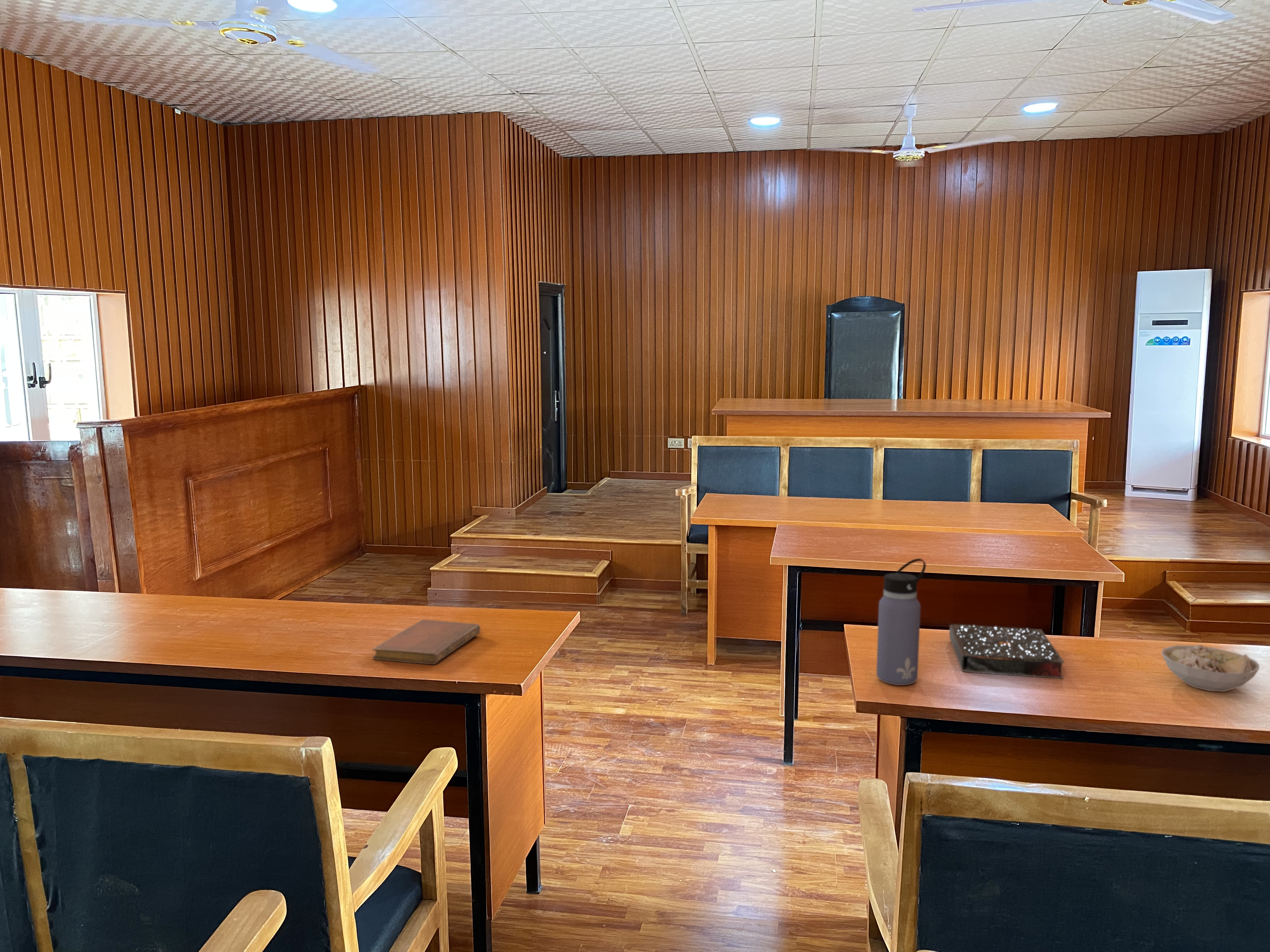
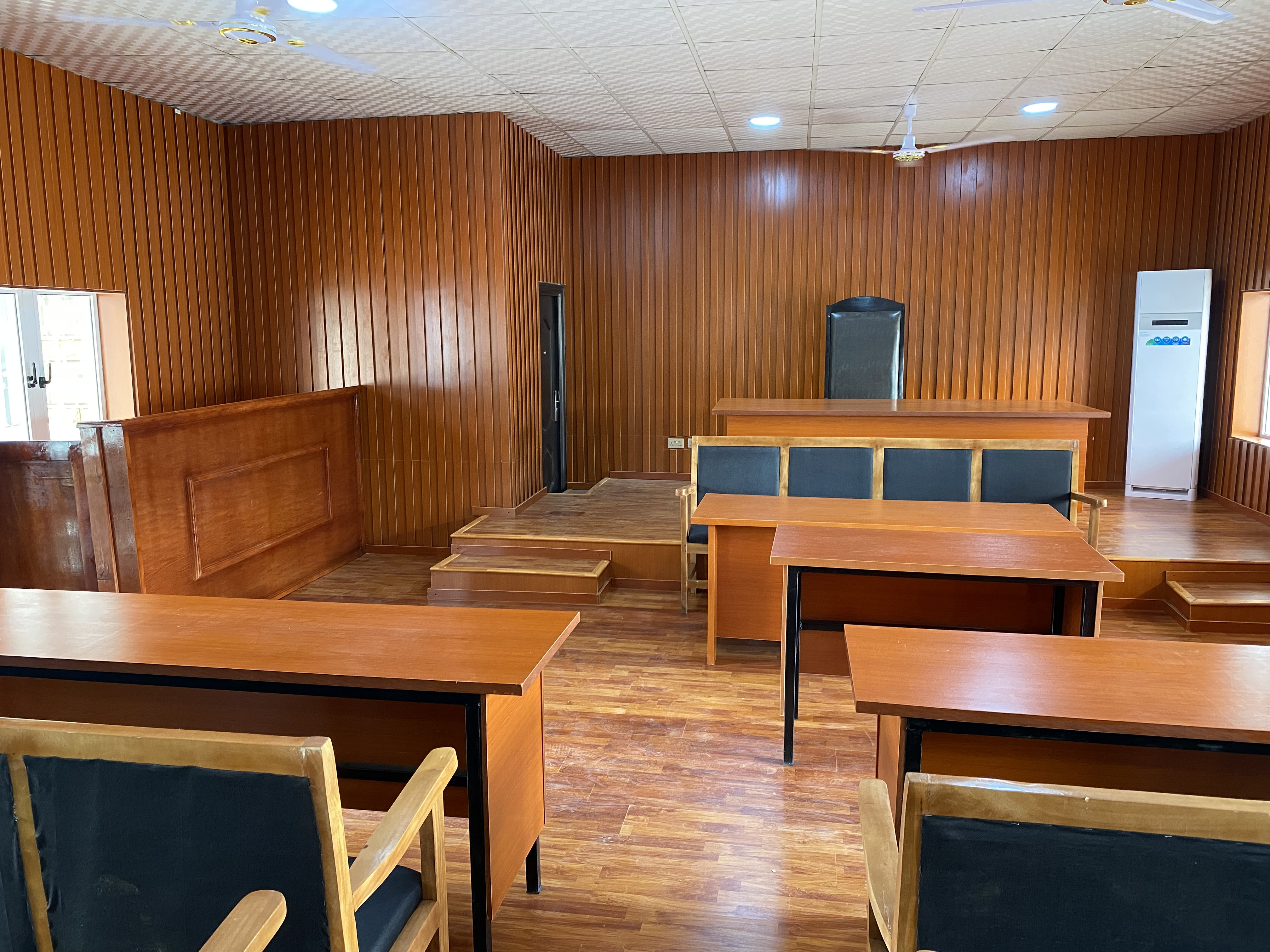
- water bottle [876,558,926,686]
- bowl [1161,644,1260,692]
- book [949,624,1065,679]
- notebook [372,619,481,665]
